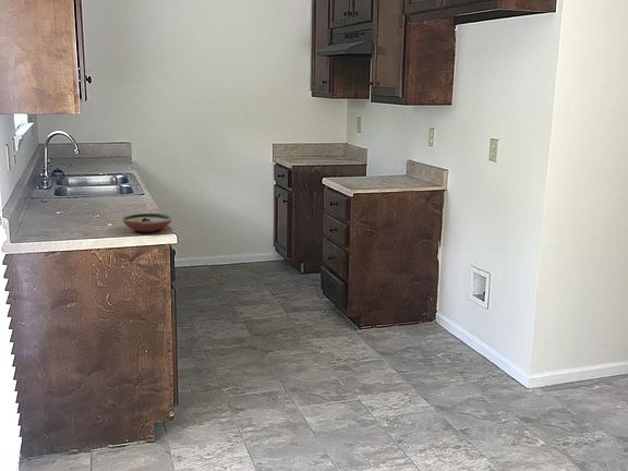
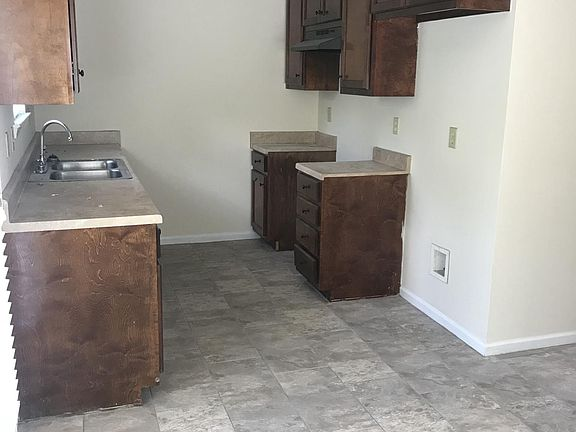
- decorative bowl [121,213,173,233]
